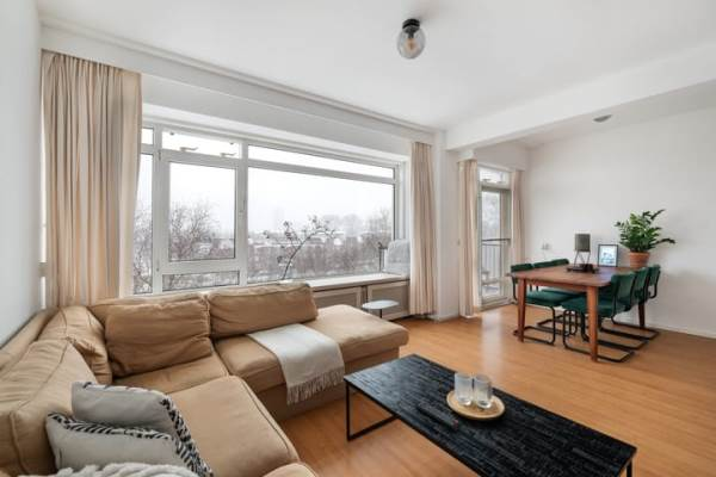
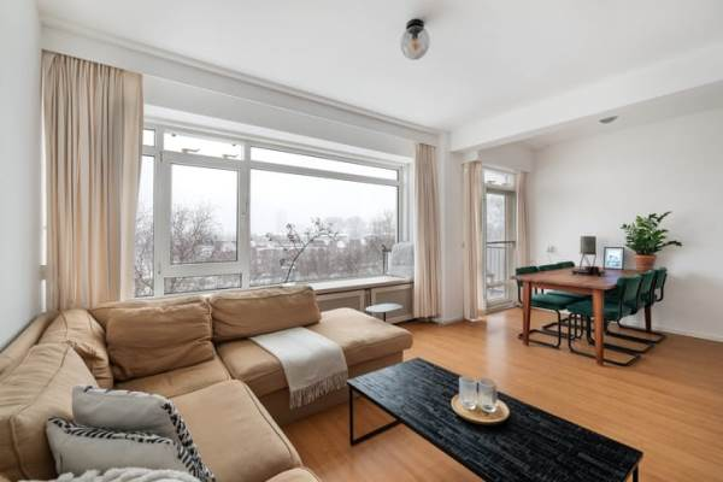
- remote control [414,401,463,432]
